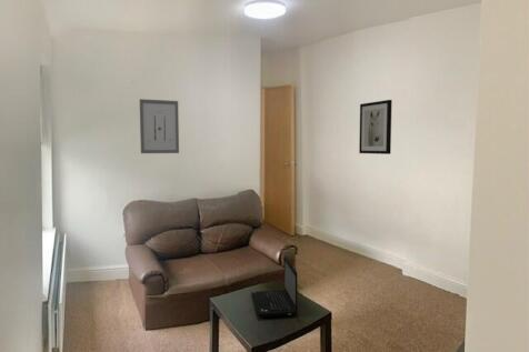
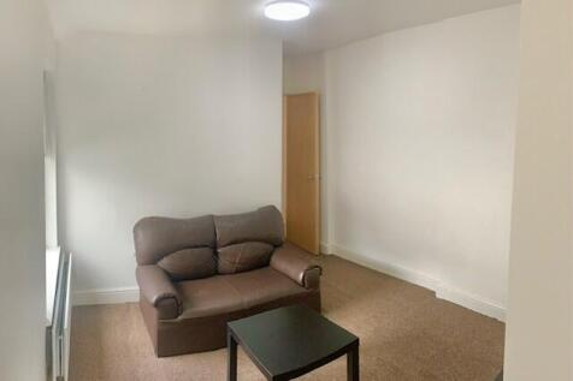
- wall art [358,99,393,155]
- wall art [139,98,180,154]
- laptop [250,255,298,319]
